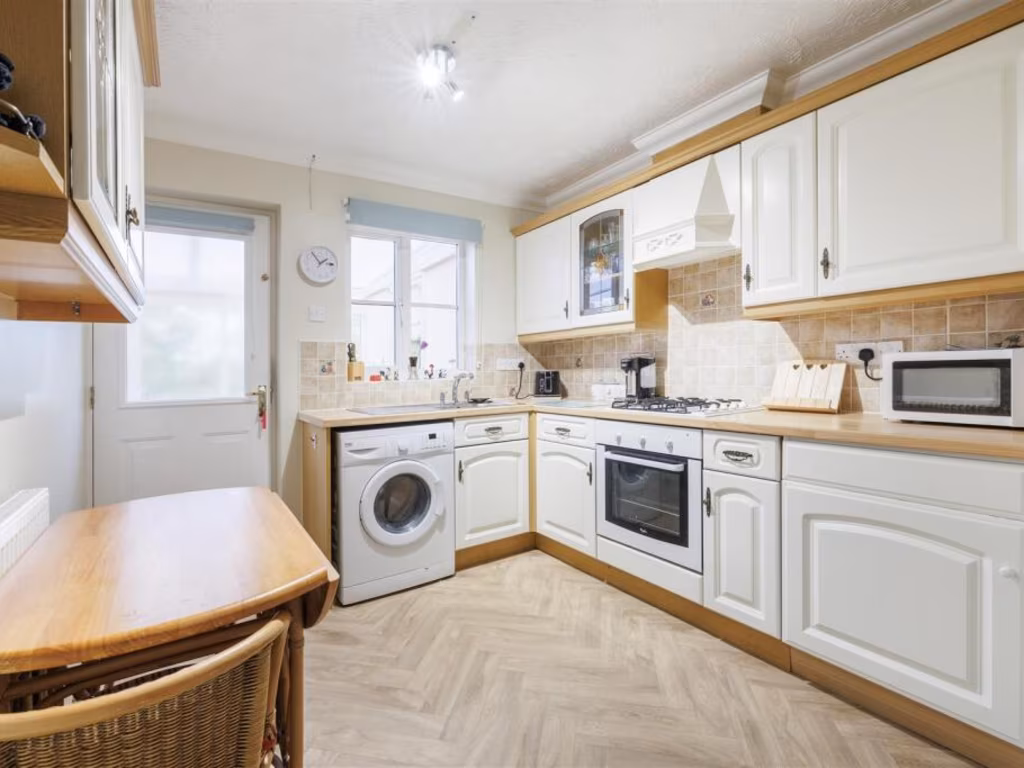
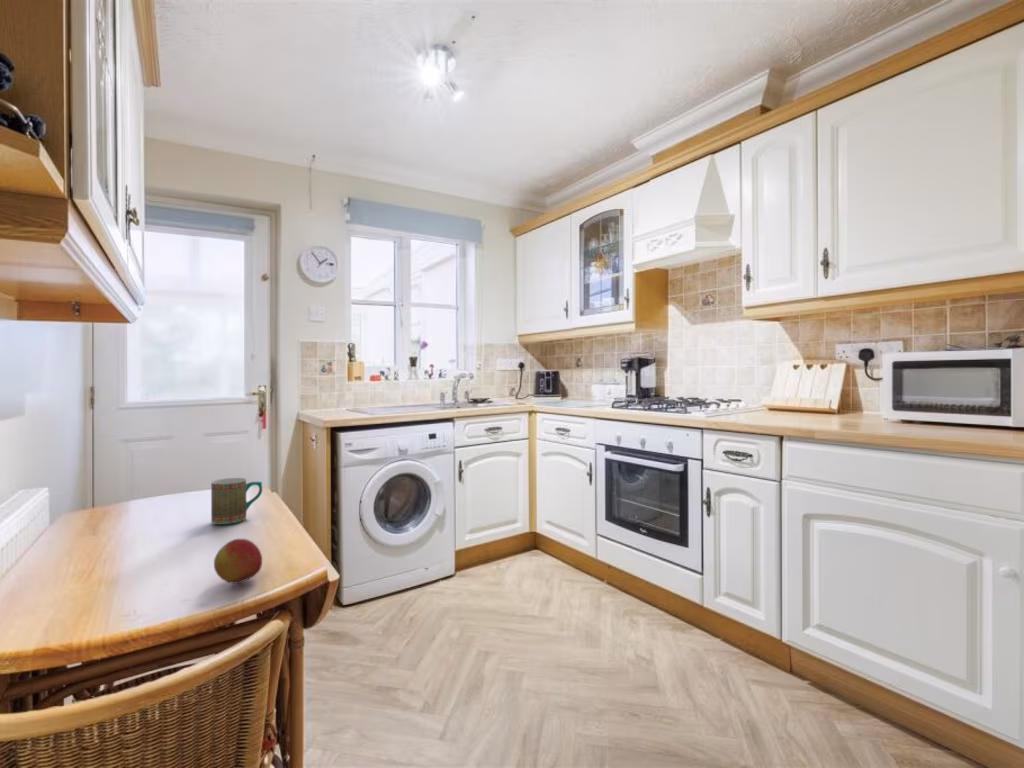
+ apple [213,538,263,585]
+ mug [210,477,263,525]
